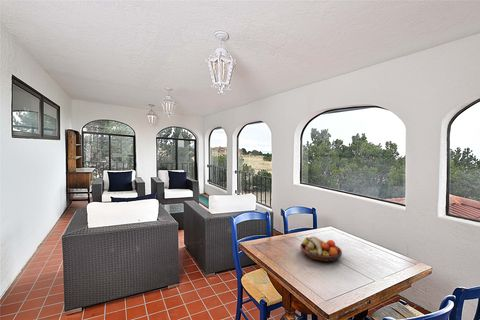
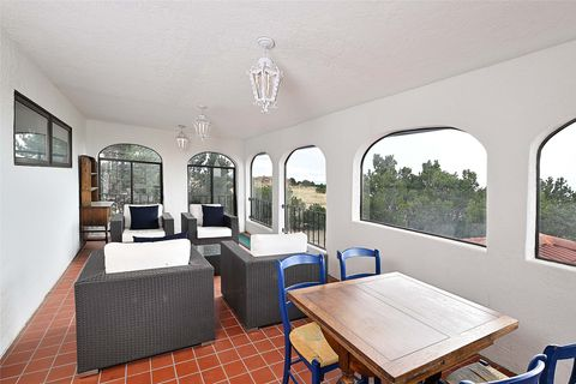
- fruit bowl [299,235,343,263]
